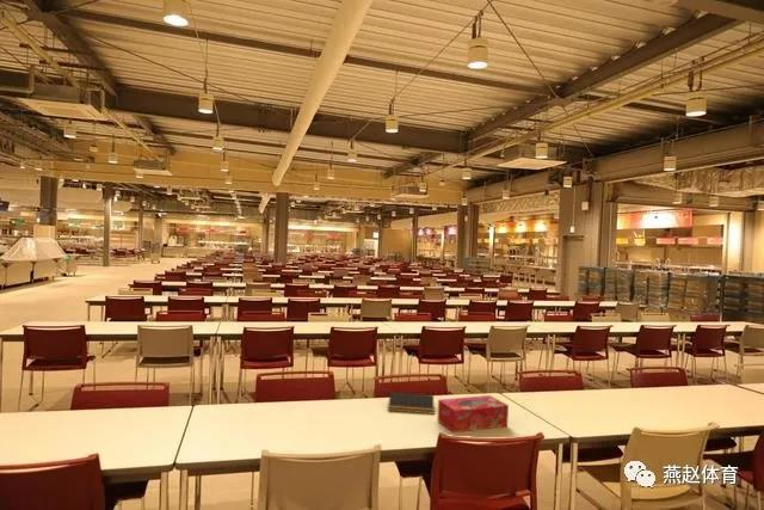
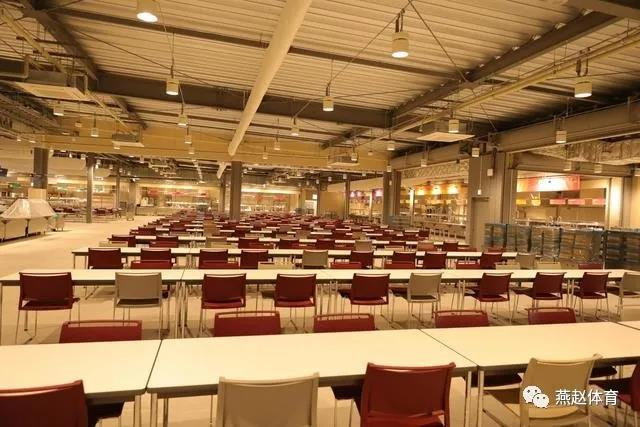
- notepad [387,391,436,416]
- tissue box [437,394,510,434]
